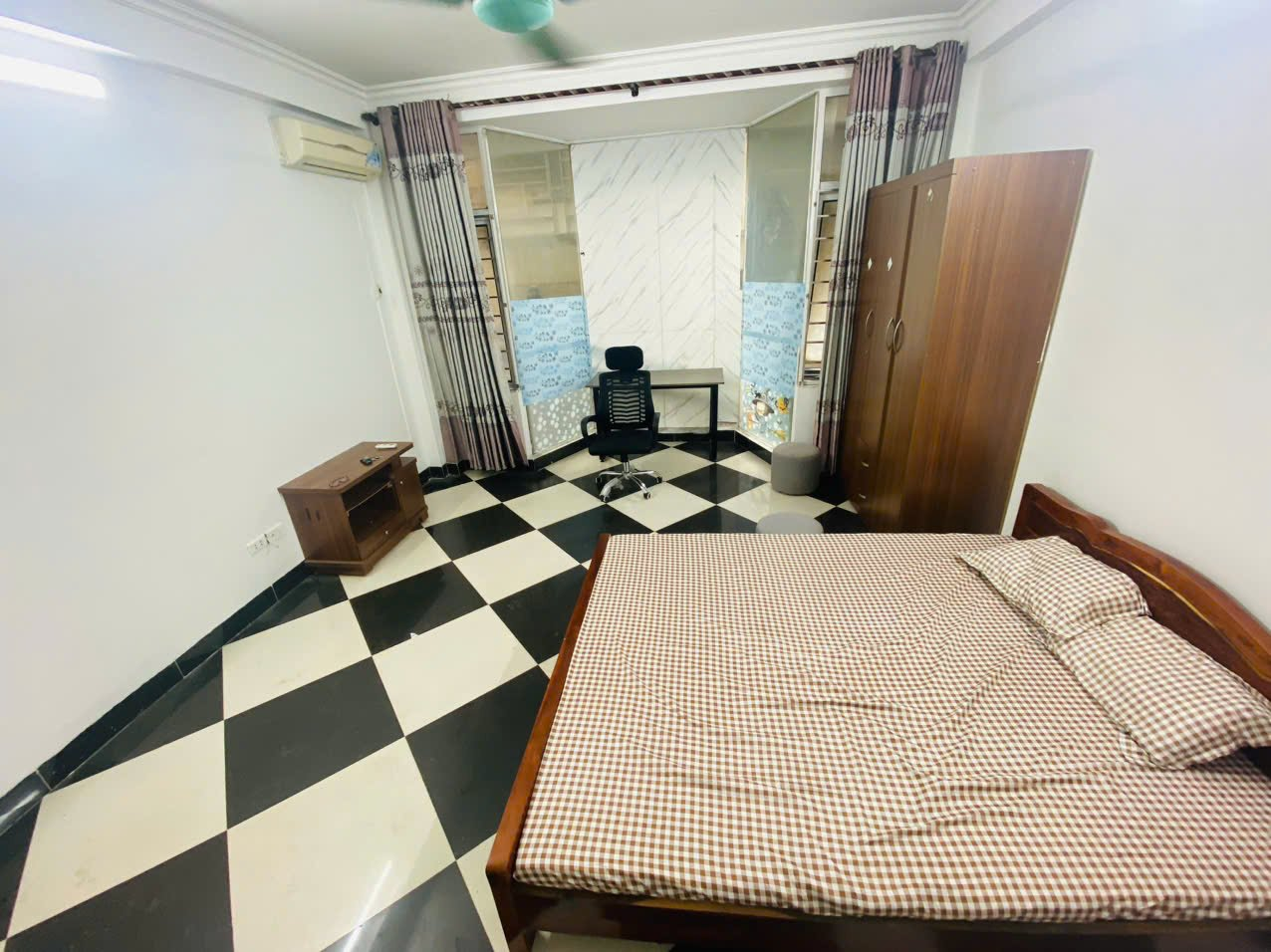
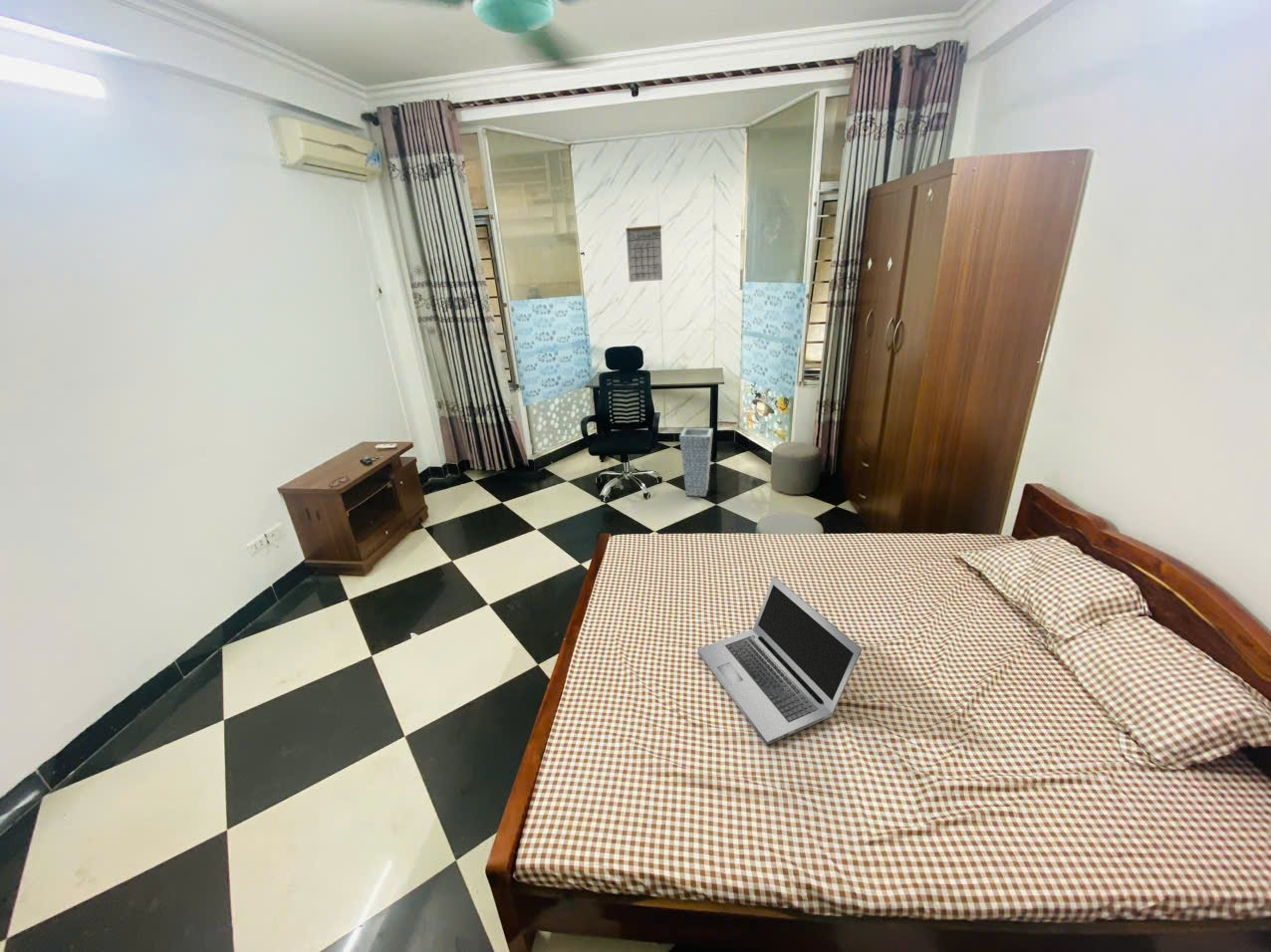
+ laptop [696,576,863,746]
+ vase [678,426,714,498]
+ calendar [625,219,663,283]
